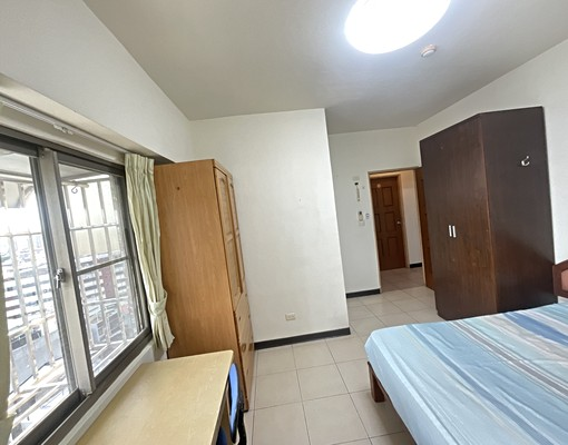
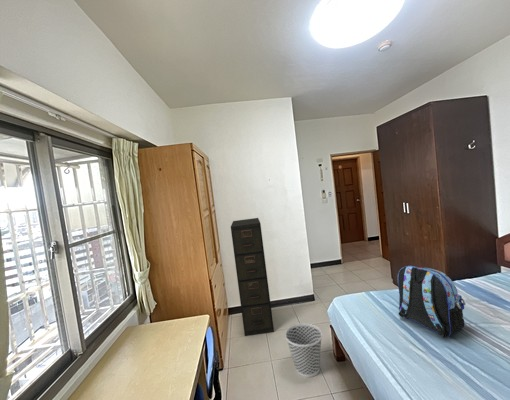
+ backpack [397,265,466,339]
+ wastebasket [284,322,323,378]
+ filing cabinet [230,217,275,337]
